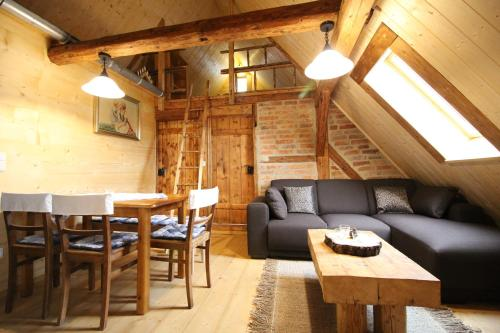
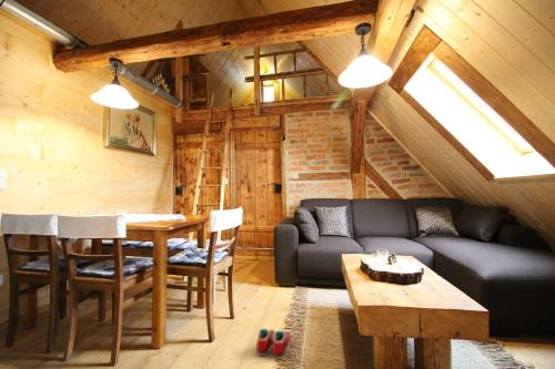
+ shoe [255,328,292,359]
